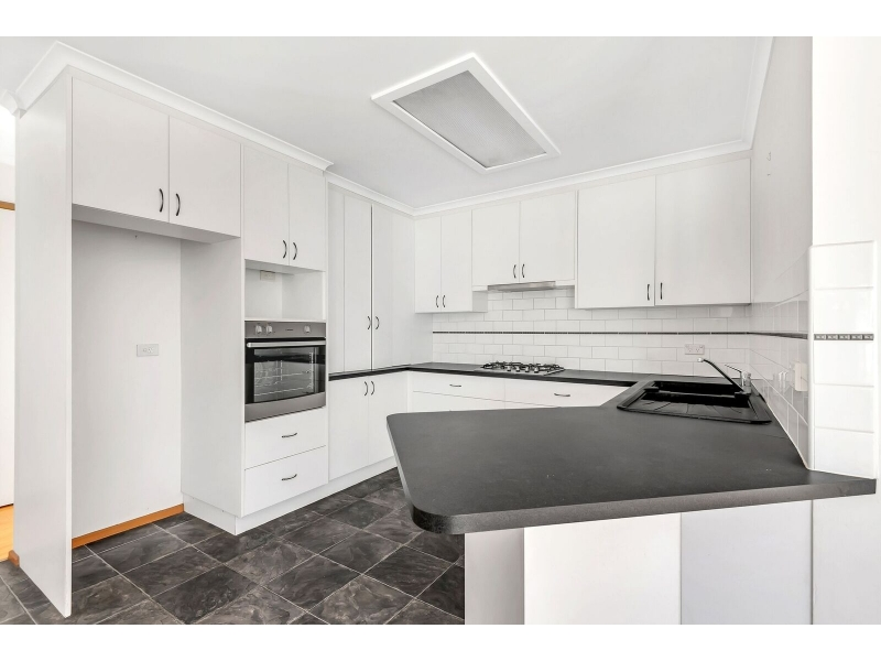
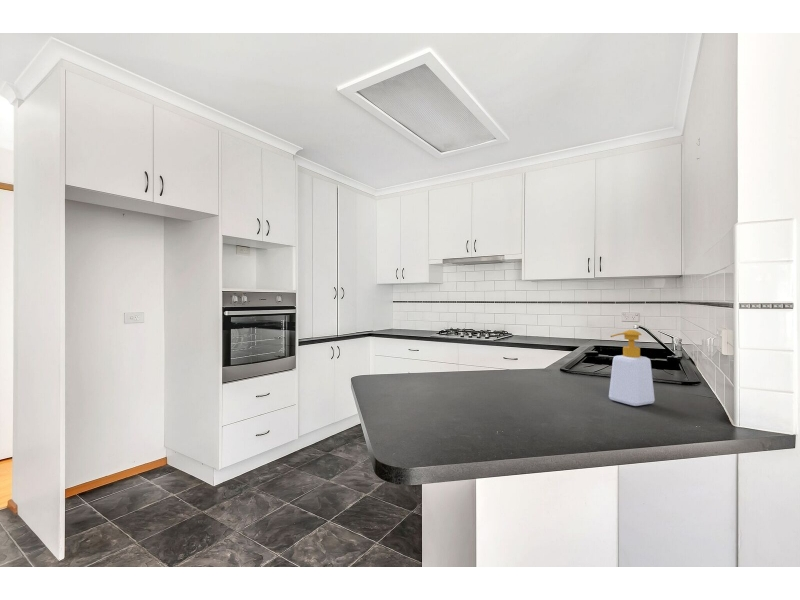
+ soap bottle [608,329,656,407]
